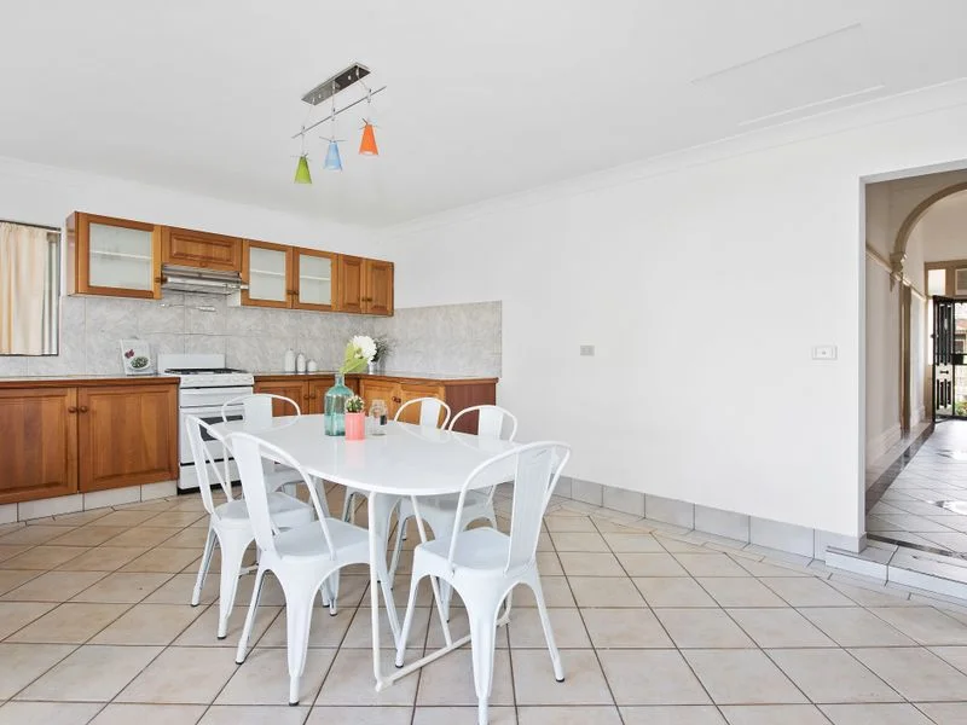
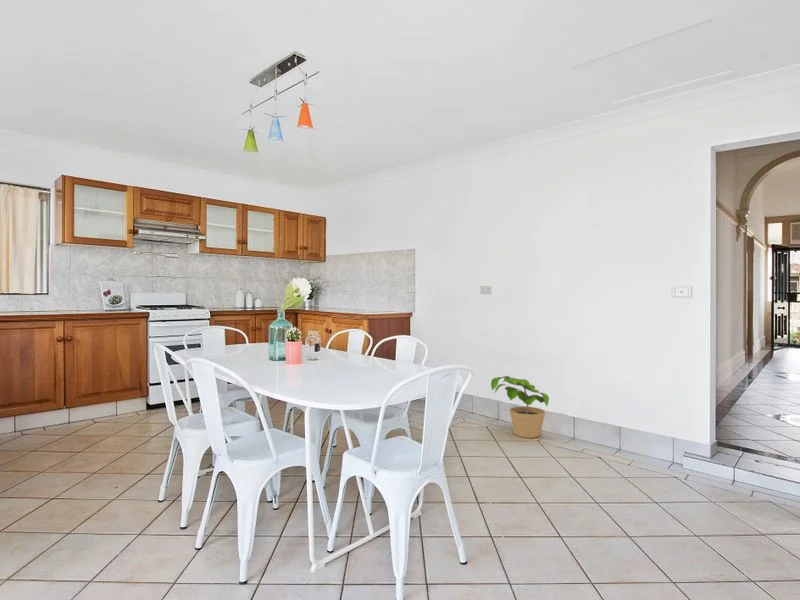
+ potted plant [490,375,550,439]
